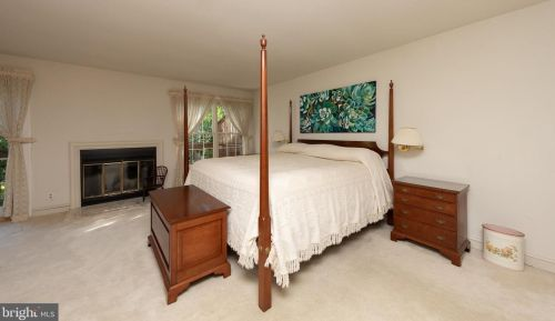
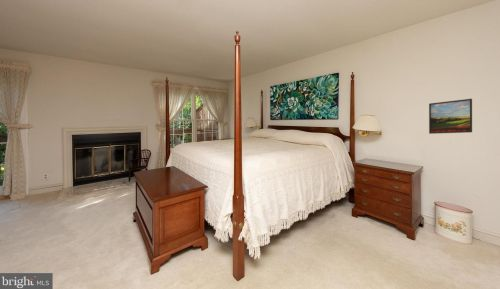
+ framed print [428,98,473,135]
